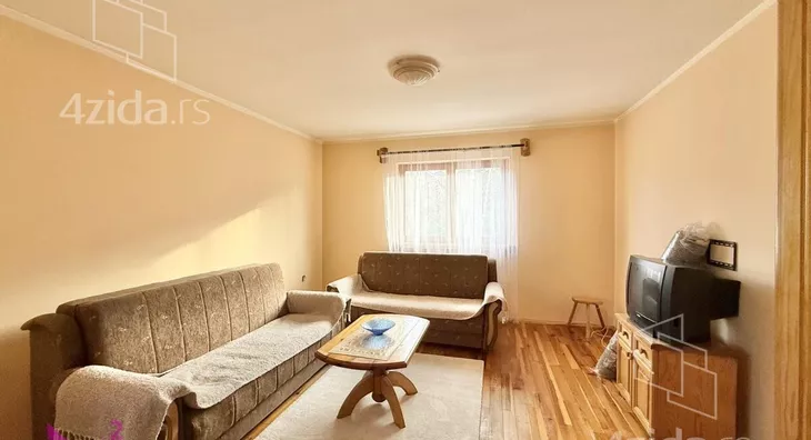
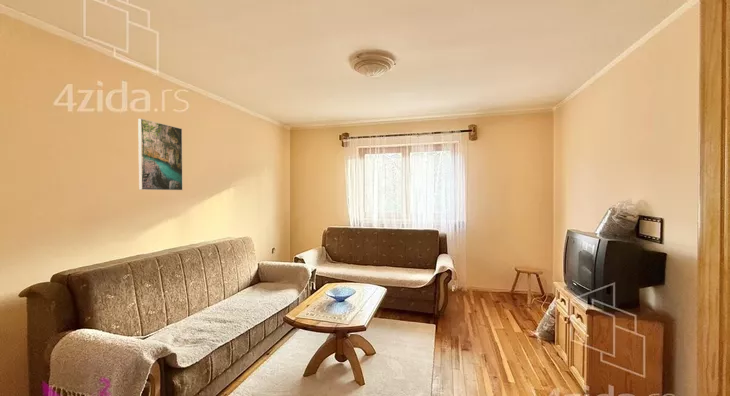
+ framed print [137,118,184,191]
